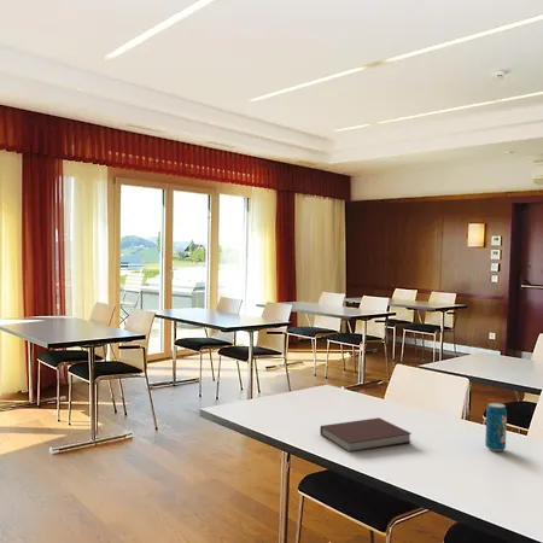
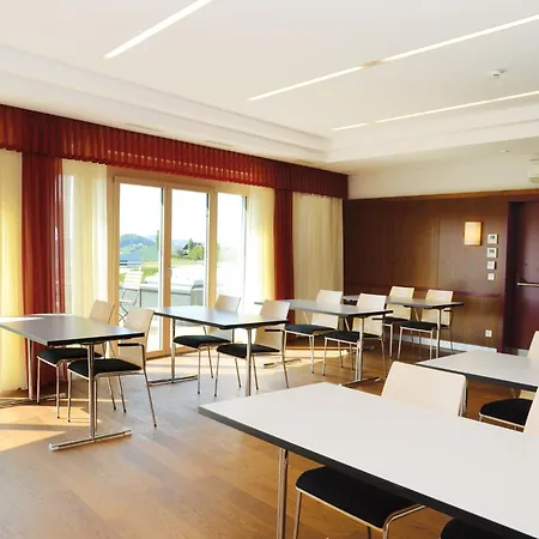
- notebook [319,416,413,454]
- beverage can [484,402,508,453]
